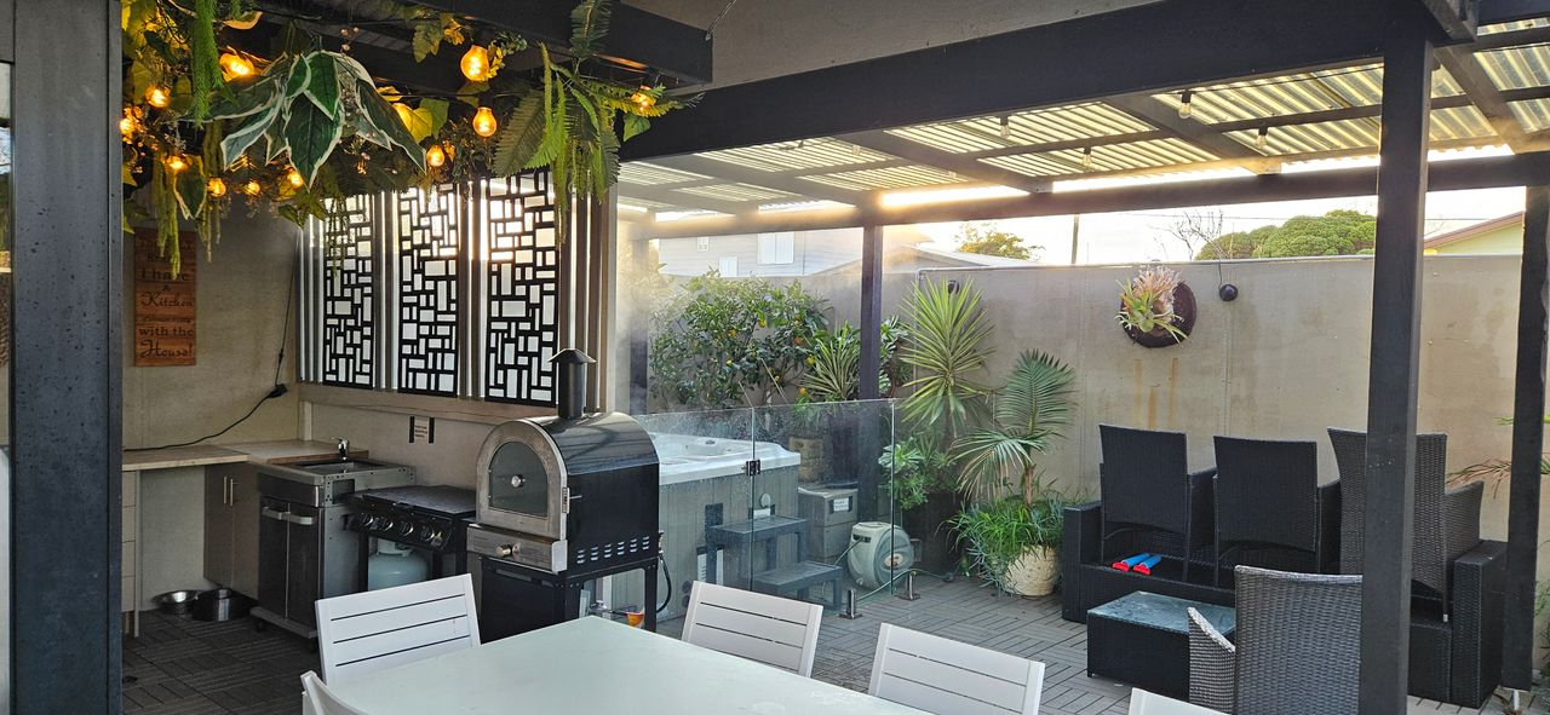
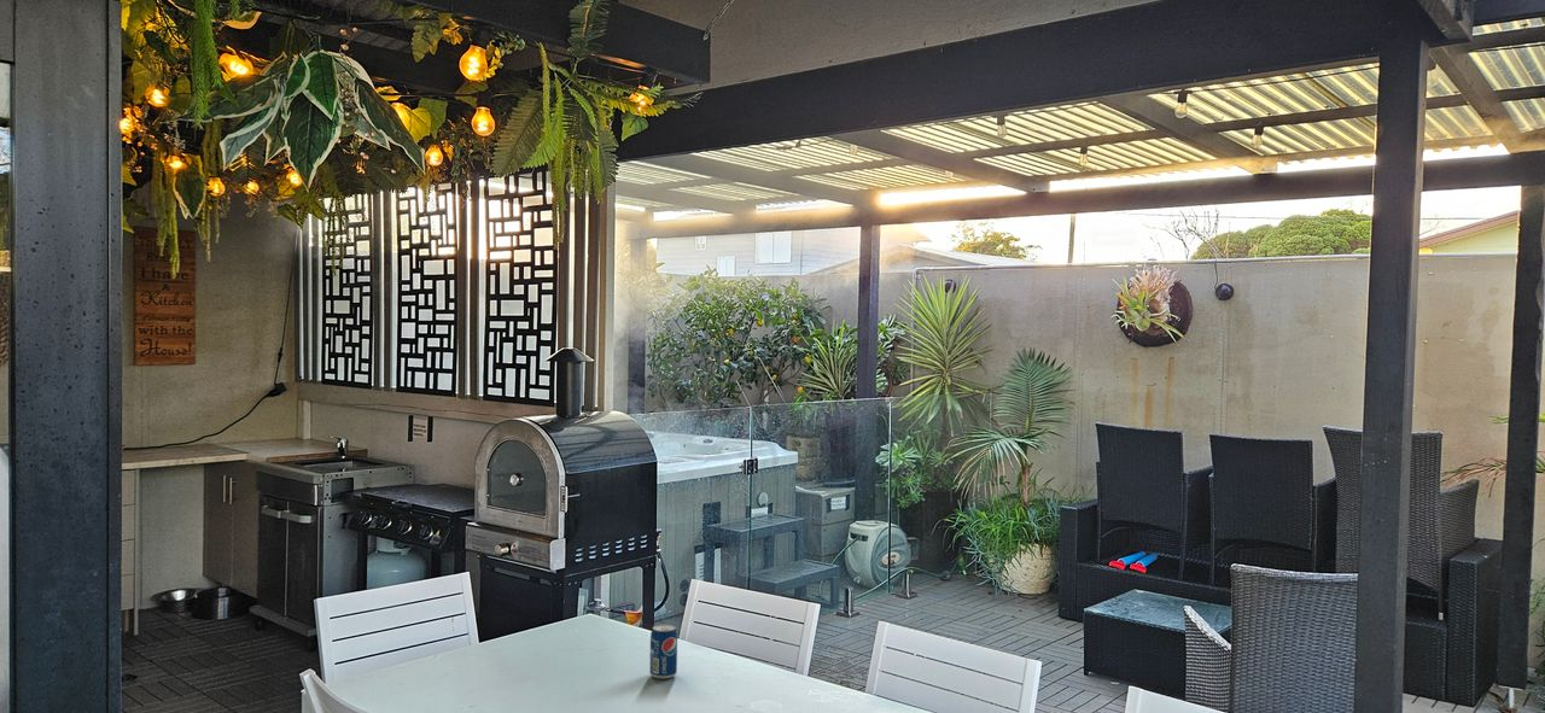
+ beverage can [648,624,678,680]
